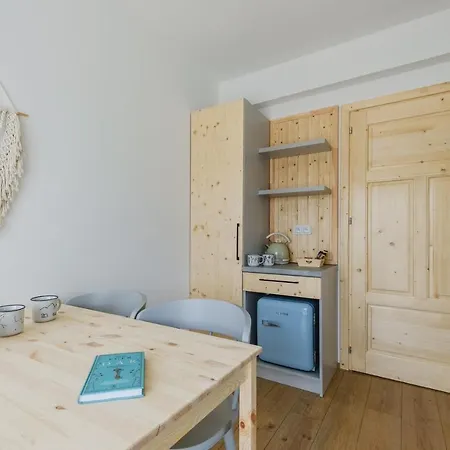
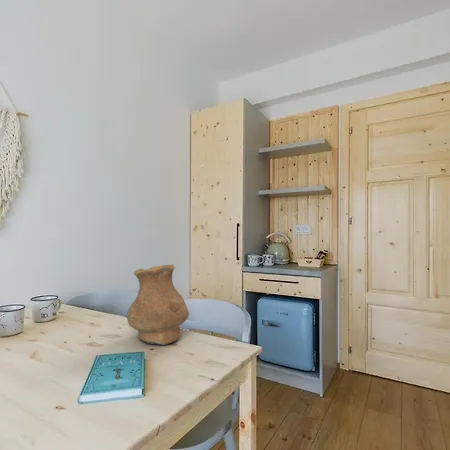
+ vase [126,264,190,346]
